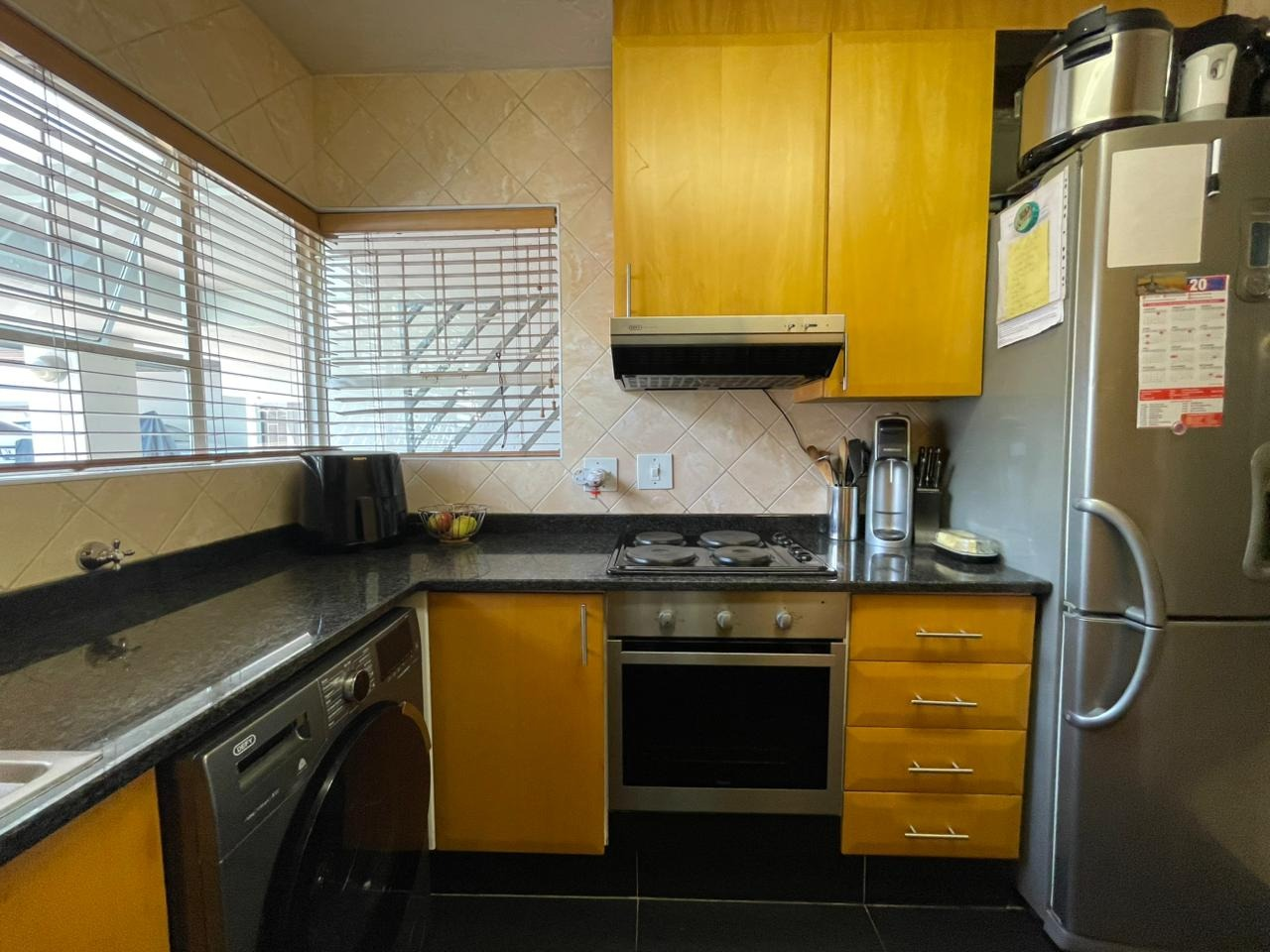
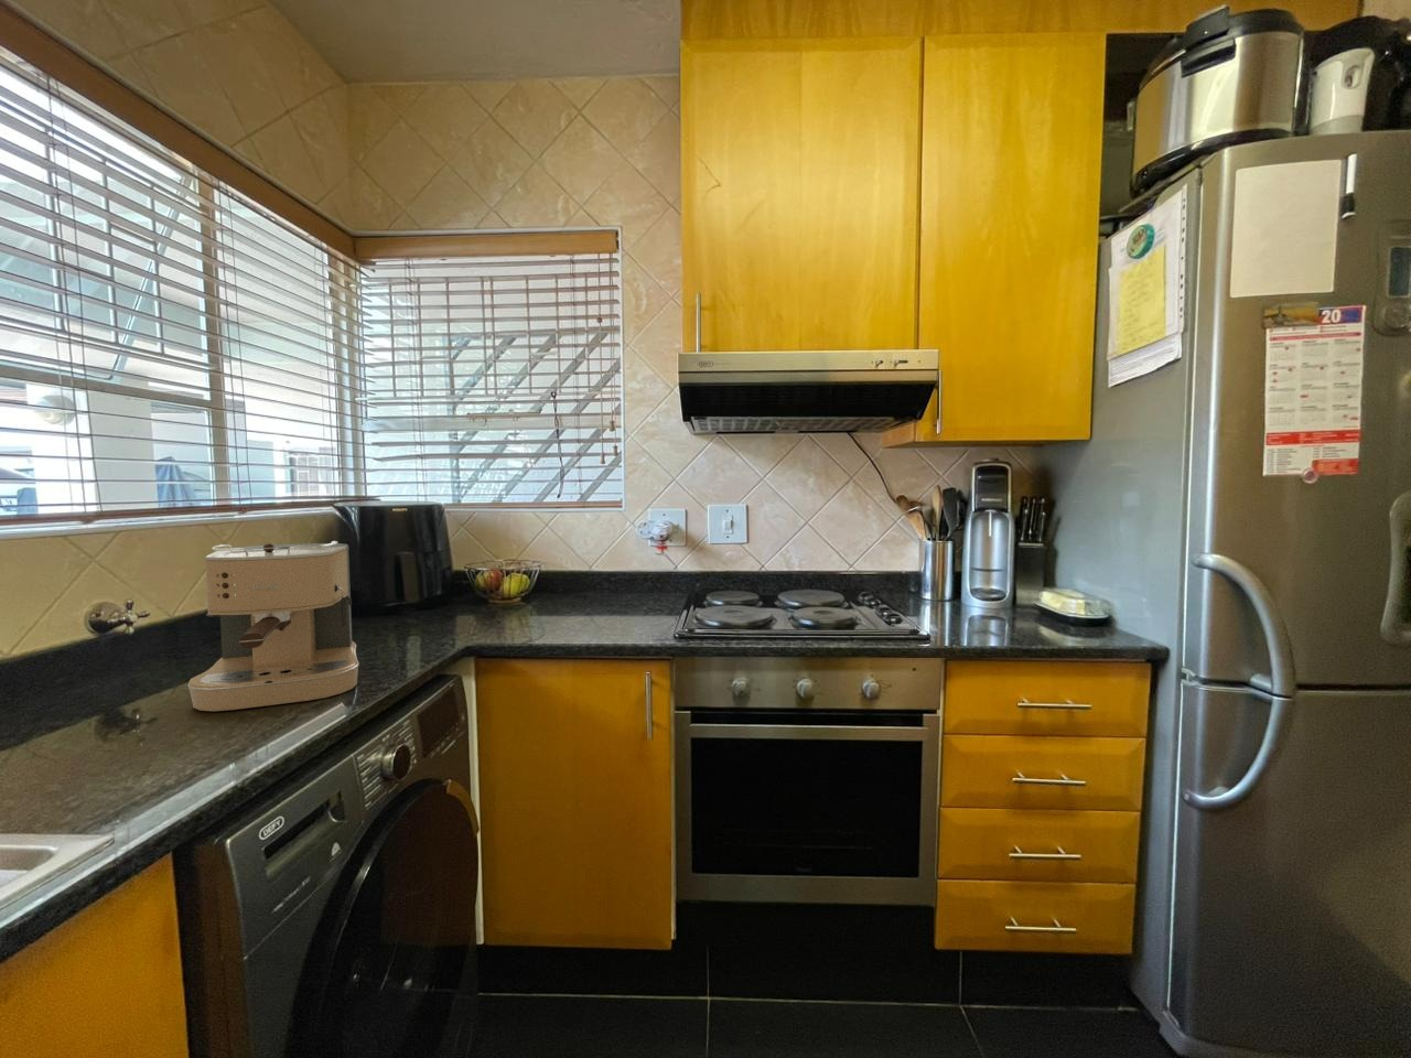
+ coffee maker [187,540,360,712]
